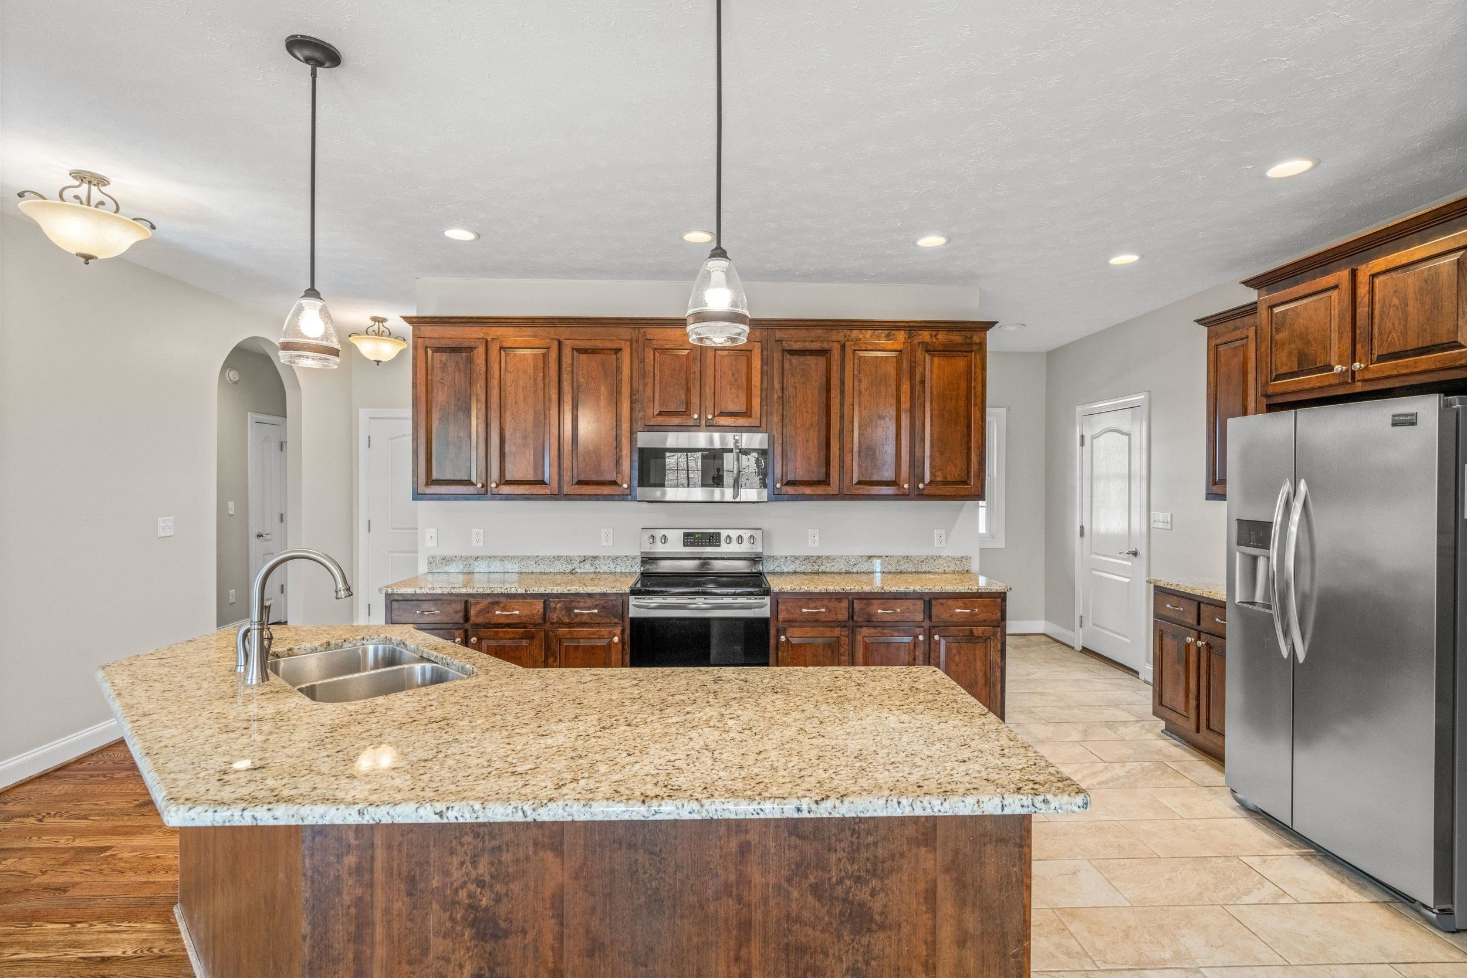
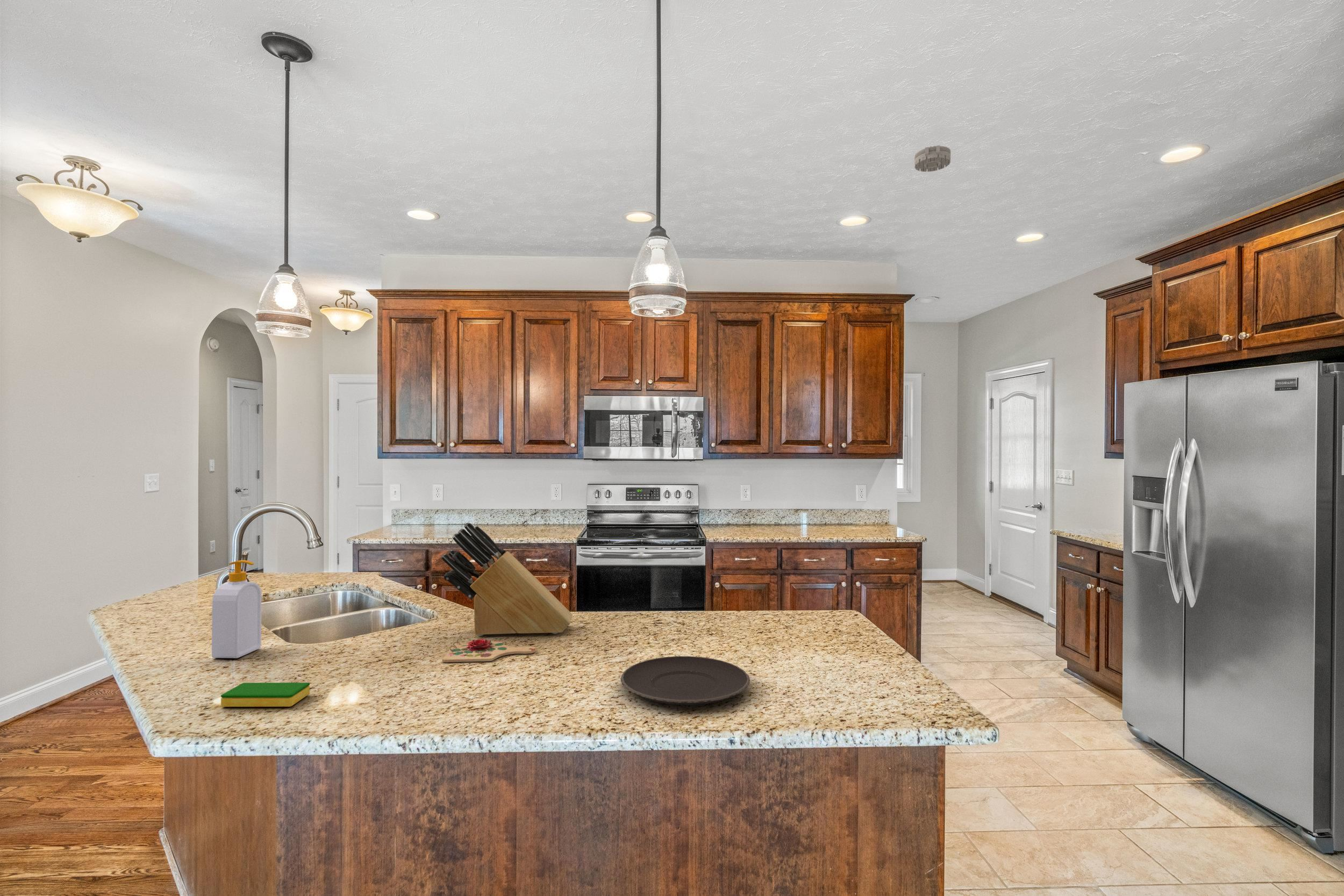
+ soap bottle [211,560,262,659]
+ smoke detector [914,145,951,173]
+ cutting board [442,638,537,663]
+ plate [620,656,750,705]
+ dish sponge [220,682,310,707]
+ knife block [441,522,573,636]
